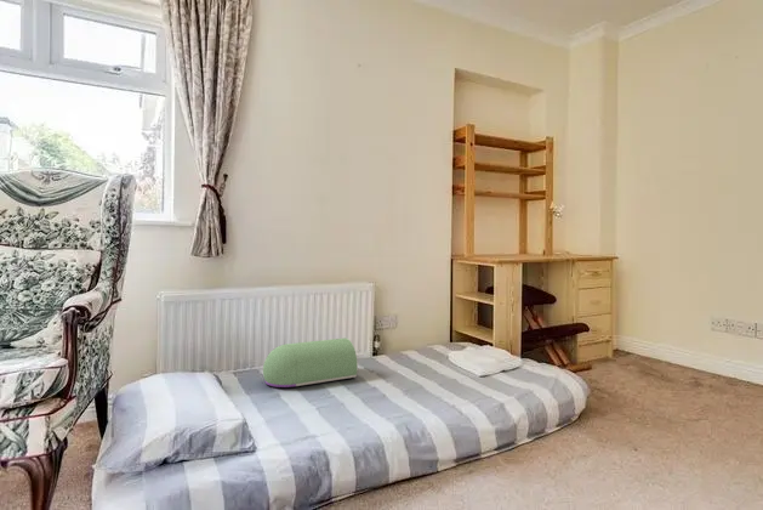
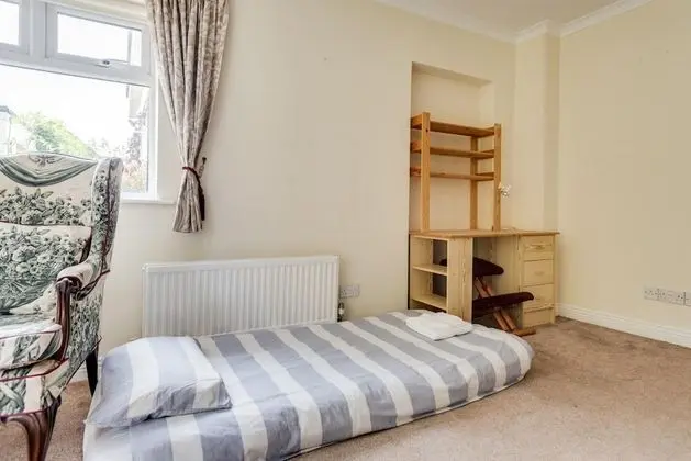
- gas cylinder [262,338,359,389]
